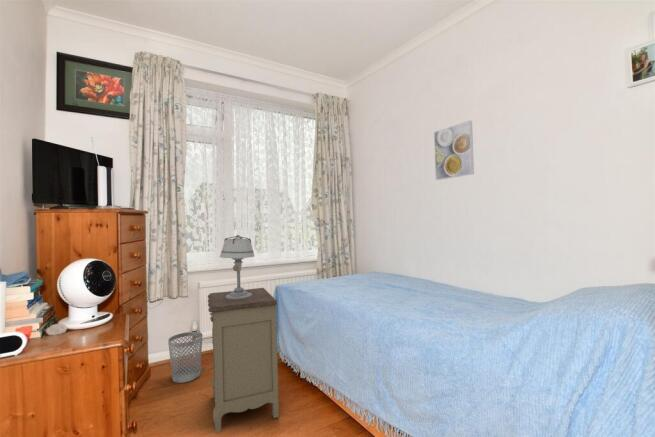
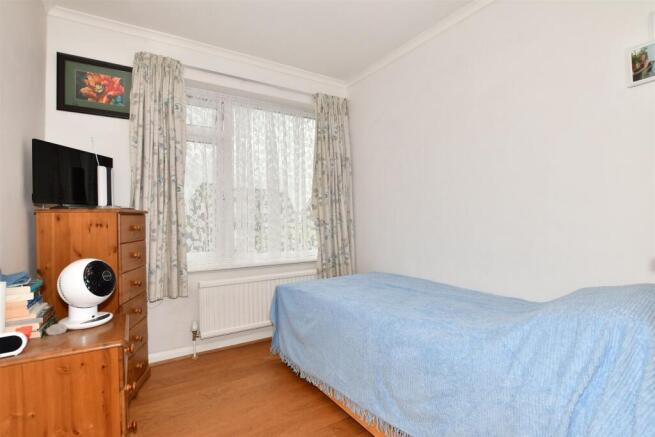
- table lamp [219,234,255,299]
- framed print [433,119,475,181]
- nightstand [200,287,280,434]
- wastebasket [167,331,204,384]
